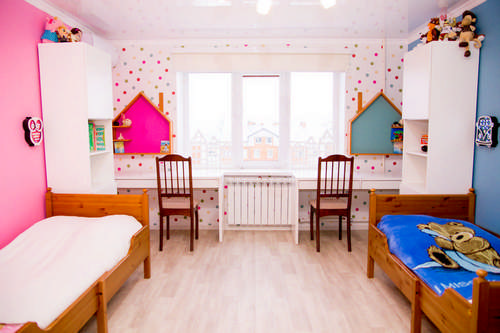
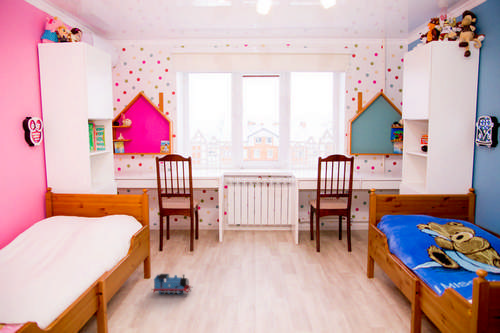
+ toy train [150,273,194,296]
